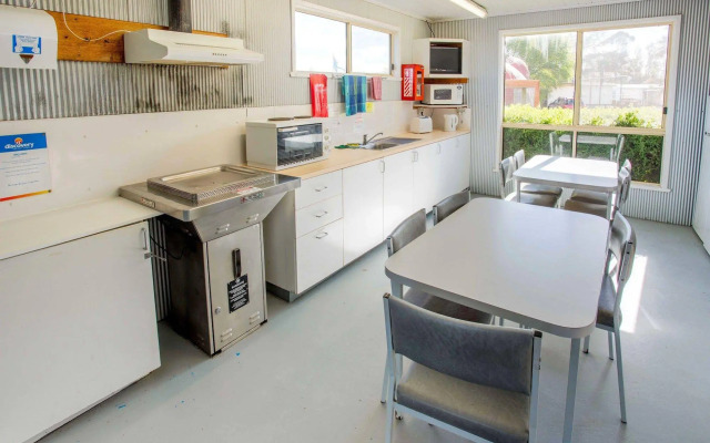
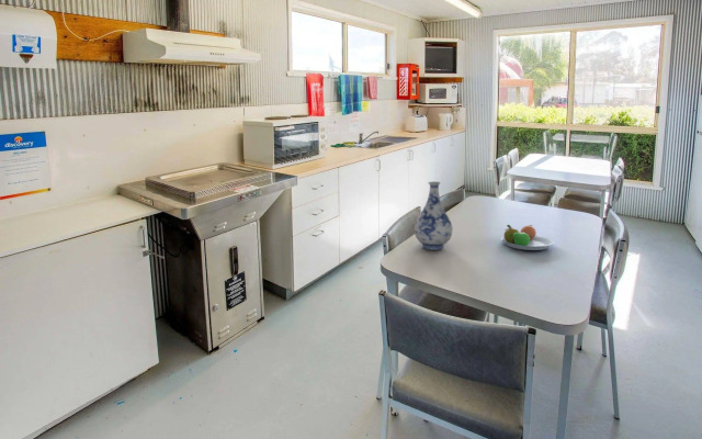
+ vase [414,181,453,251]
+ fruit bowl [500,224,555,251]
